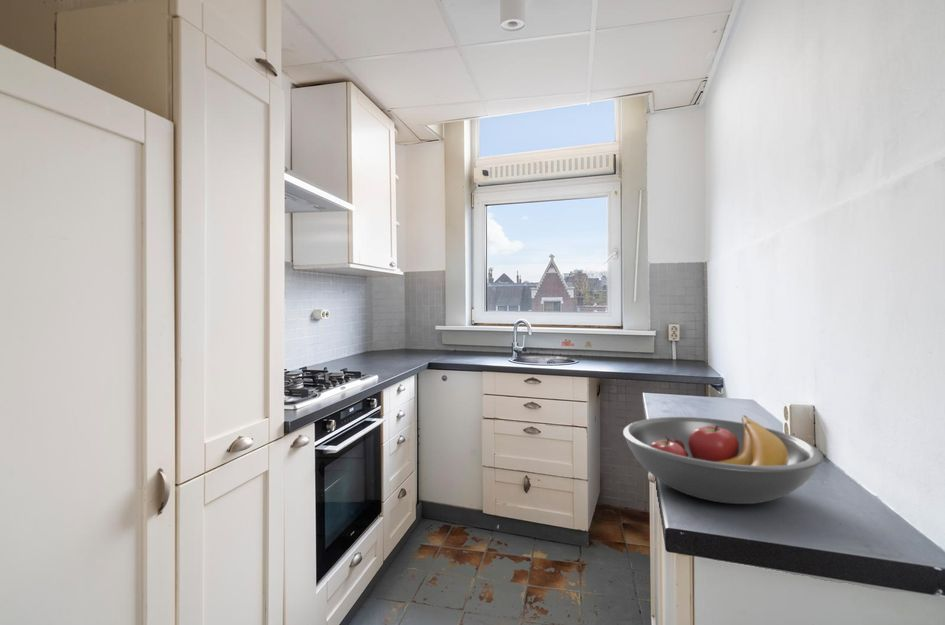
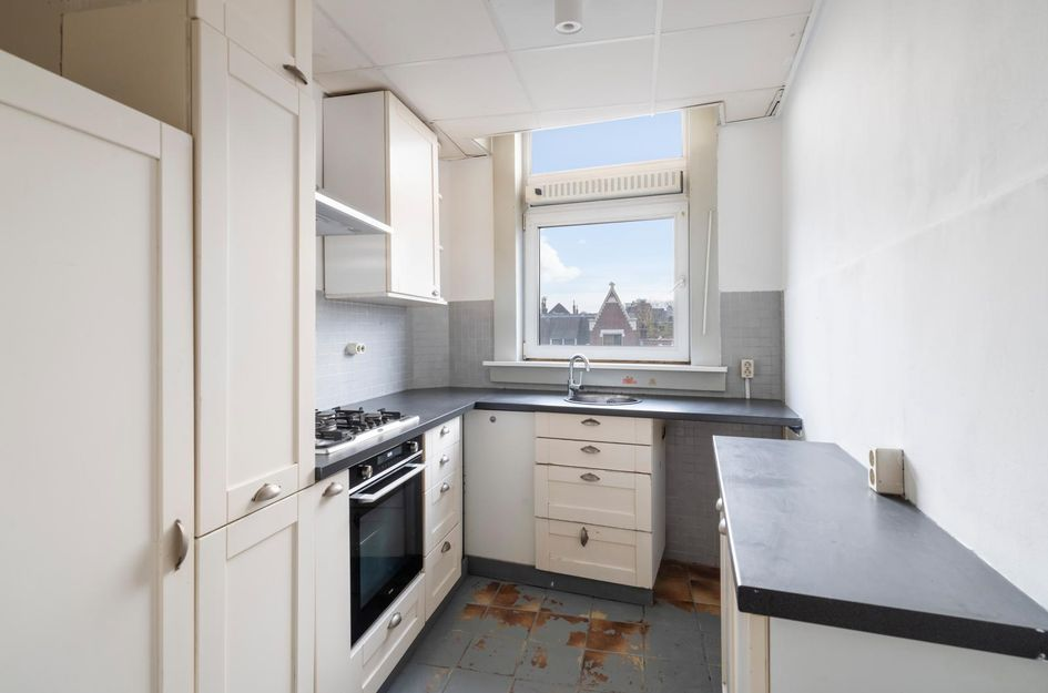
- fruit bowl [622,414,824,505]
